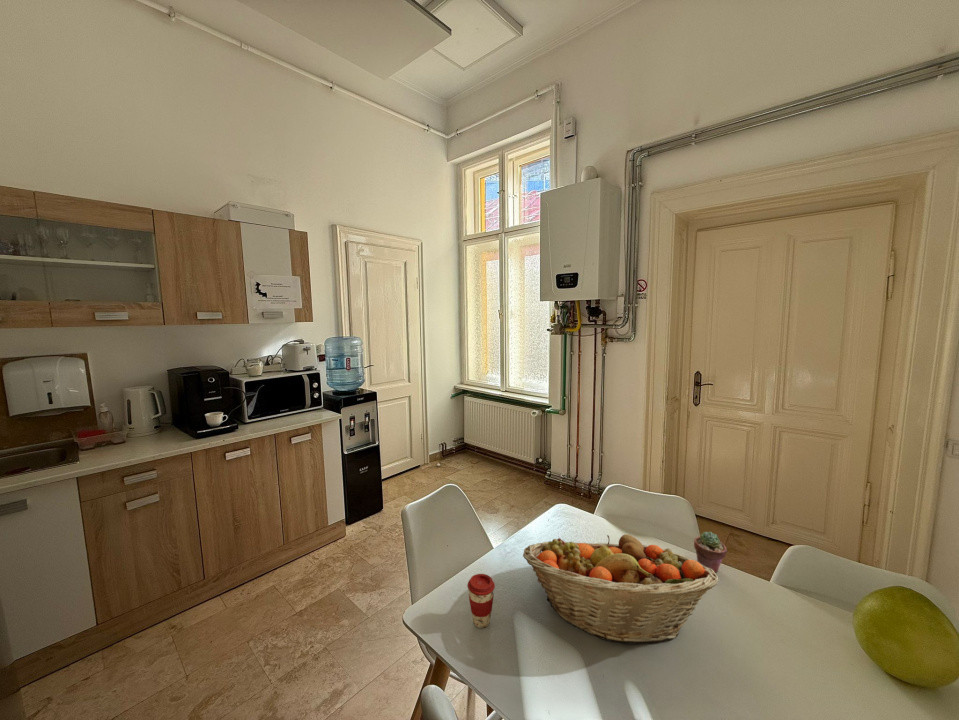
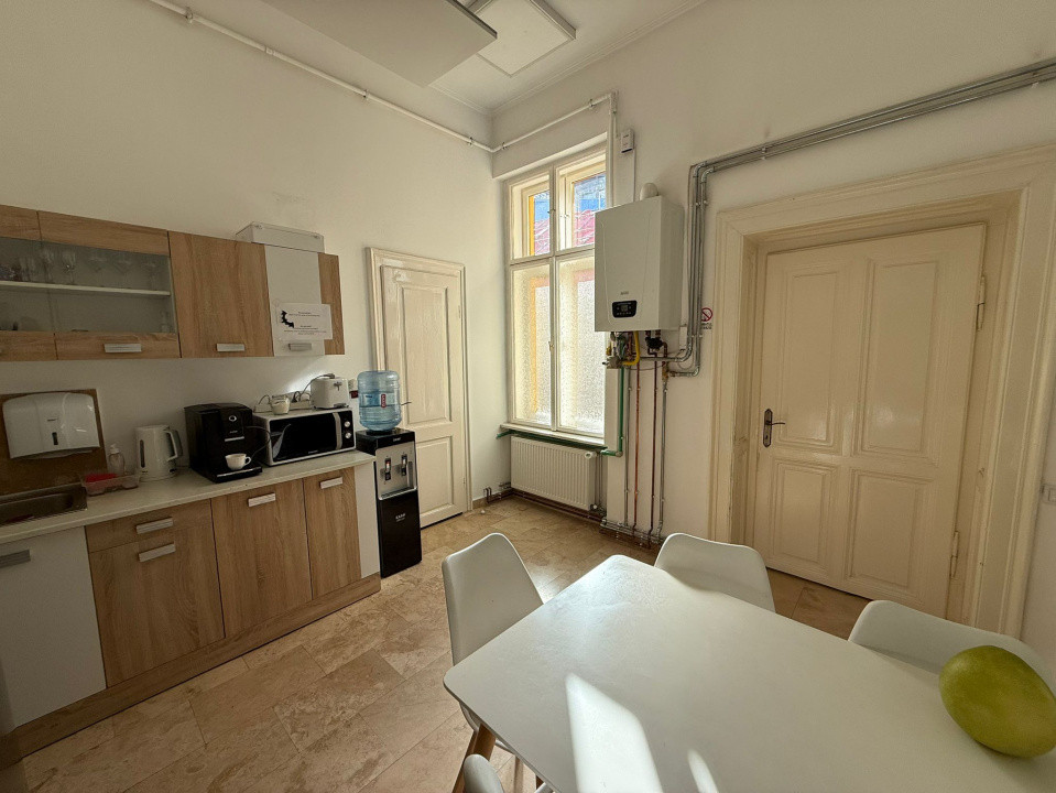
- fruit basket [522,533,719,645]
- potted succulent [693,531,728,574]
- coffee cup [466,573,496,629]
